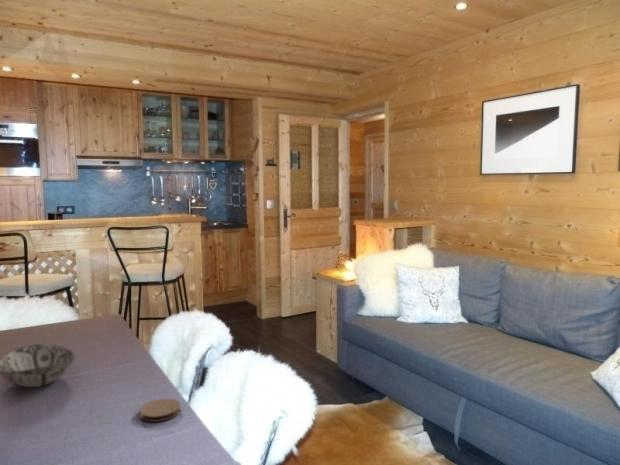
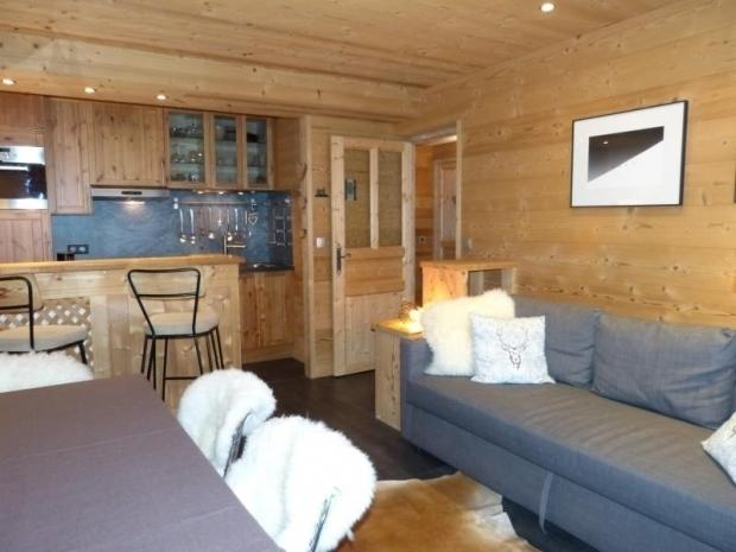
- coaster [139,397,181,423]
- decorative bowl [0,342,77,388]
